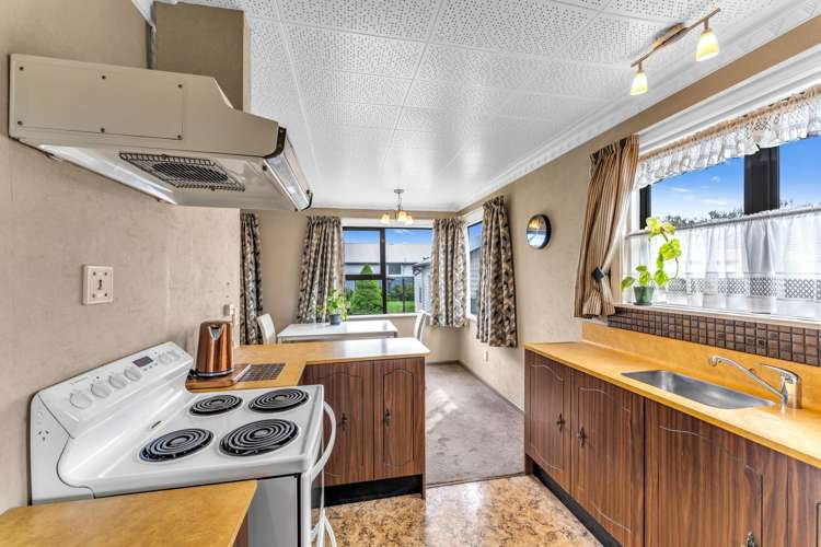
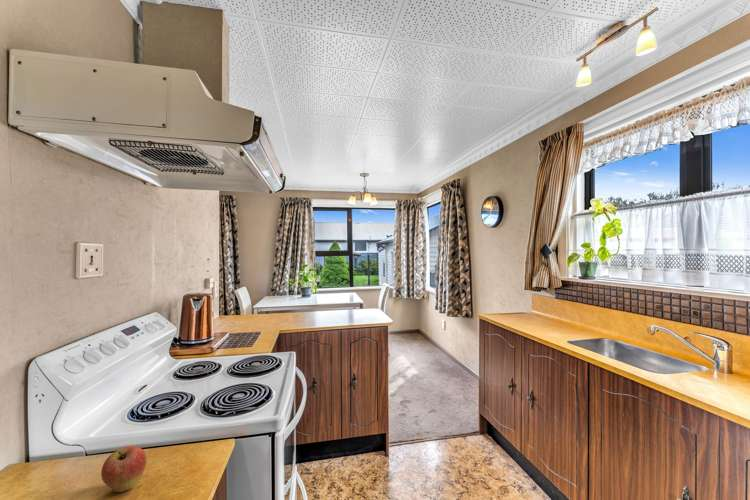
+ apple [100,445,147,493]
